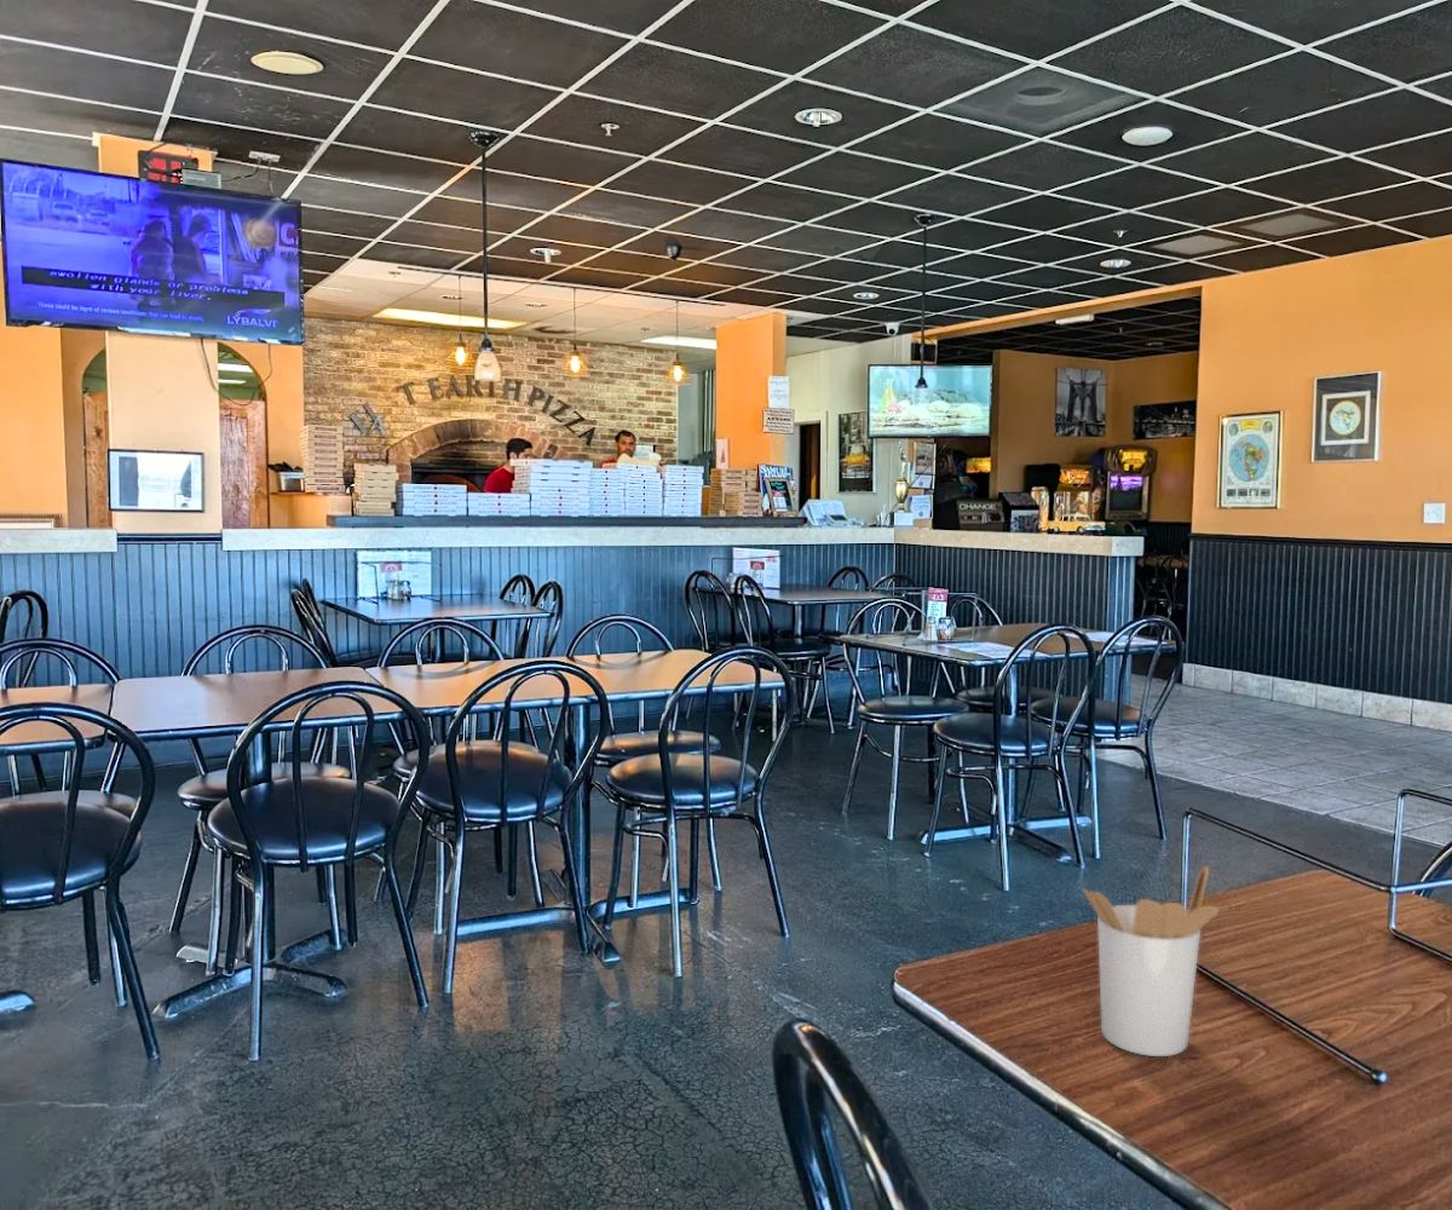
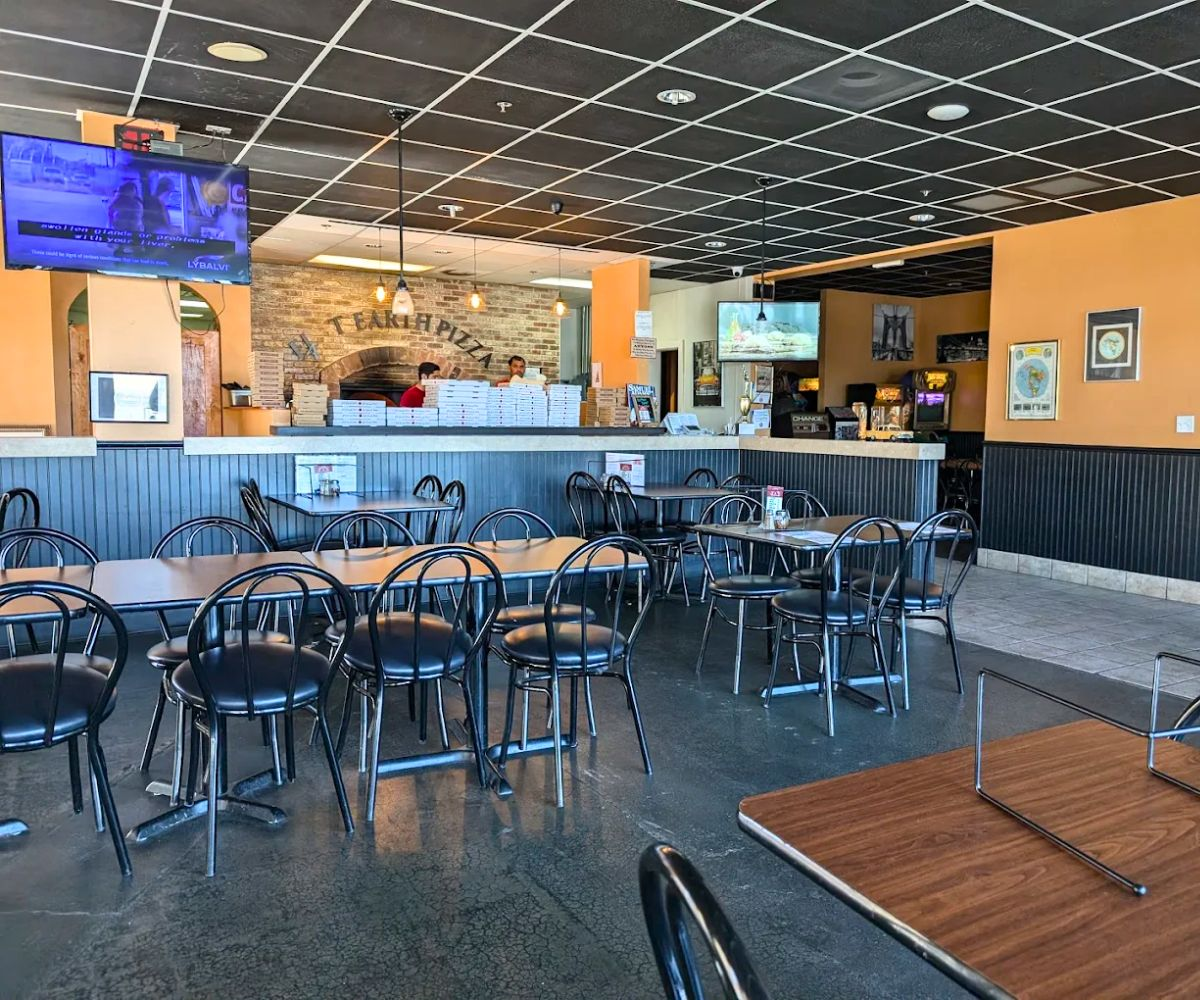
- utensil holder [1082,865,1221,1058]
